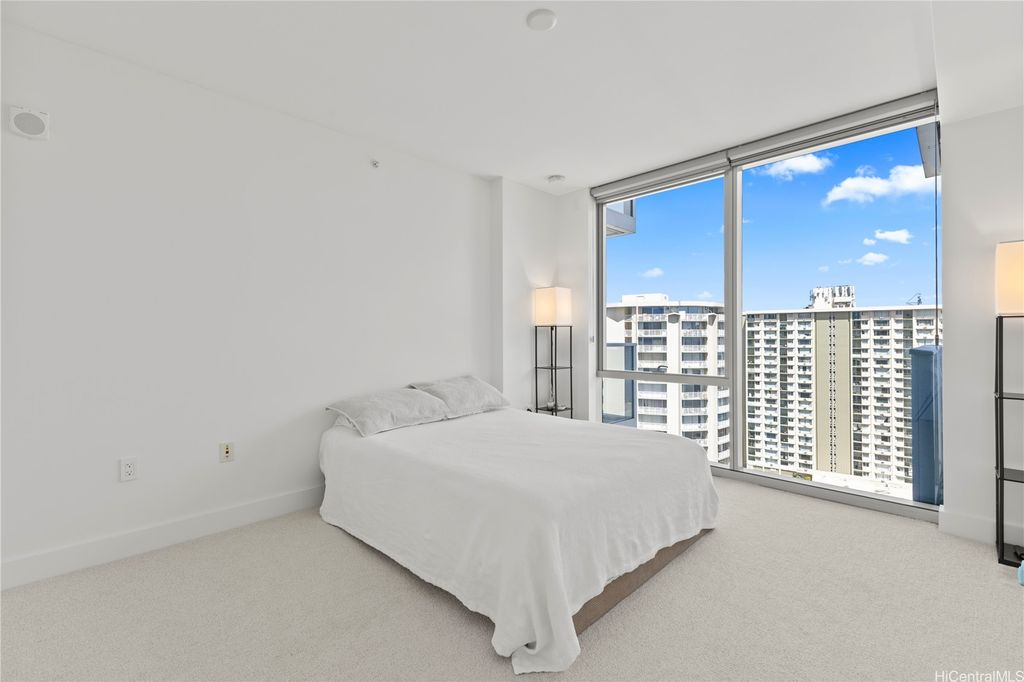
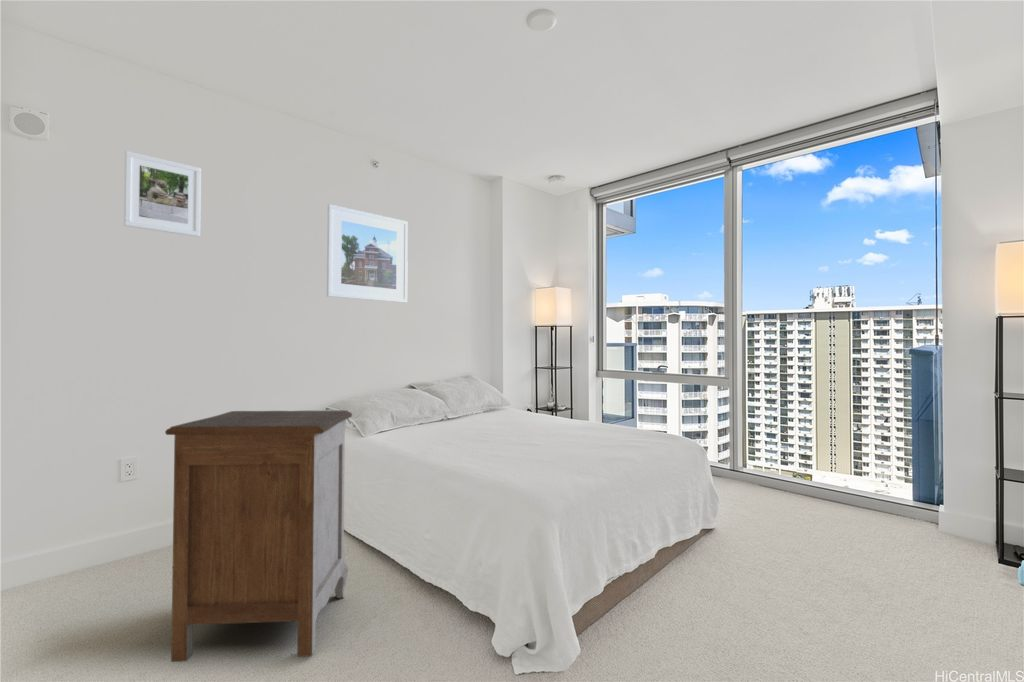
+ nightstand [164,409,353,663]
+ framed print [326,203,409,304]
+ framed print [123,150,202,238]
